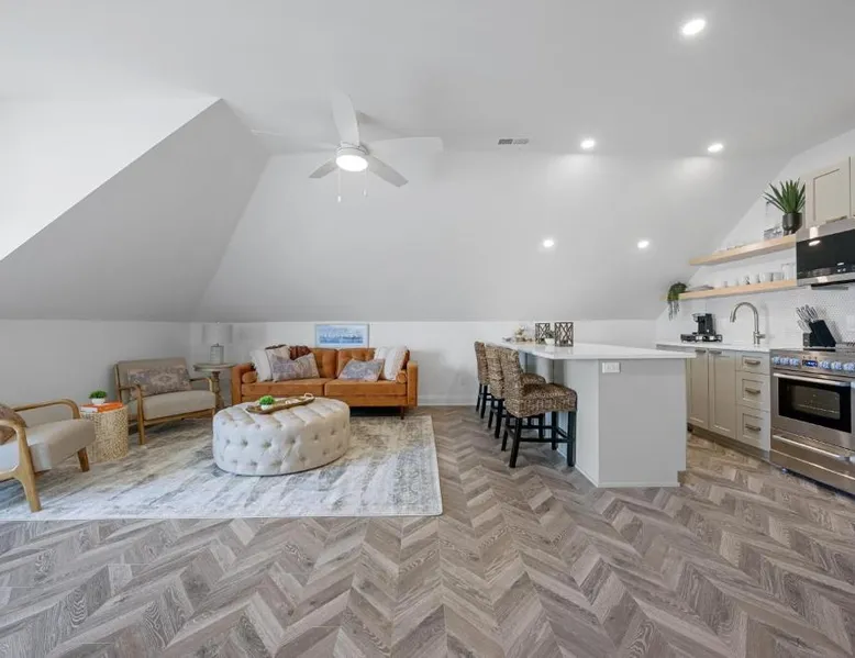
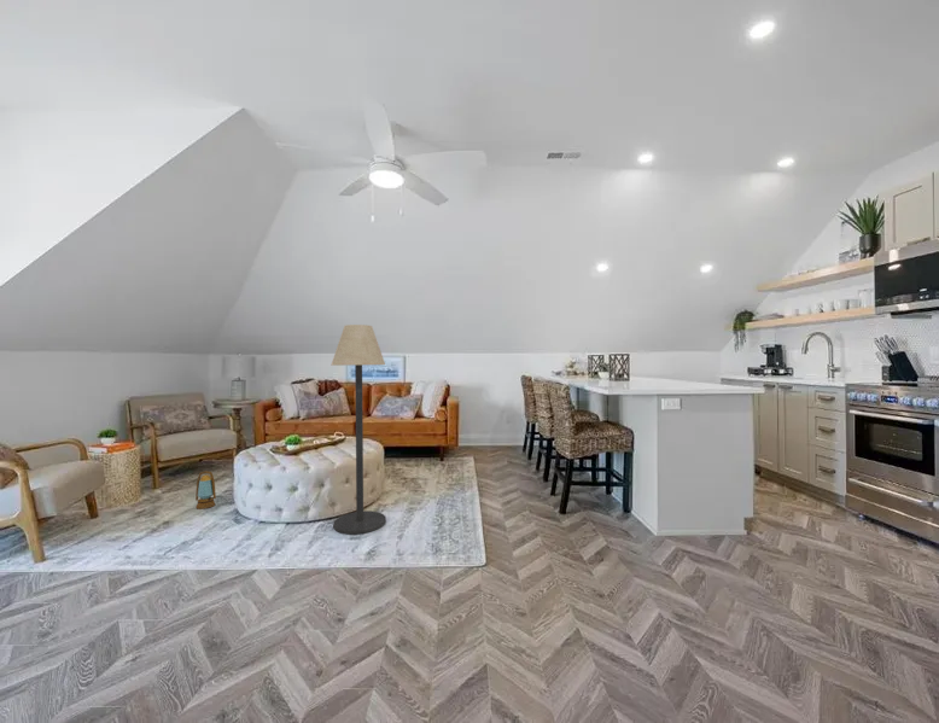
+ floor lamp [331,323,387,535]
+ lantern [194,470,217,511]
